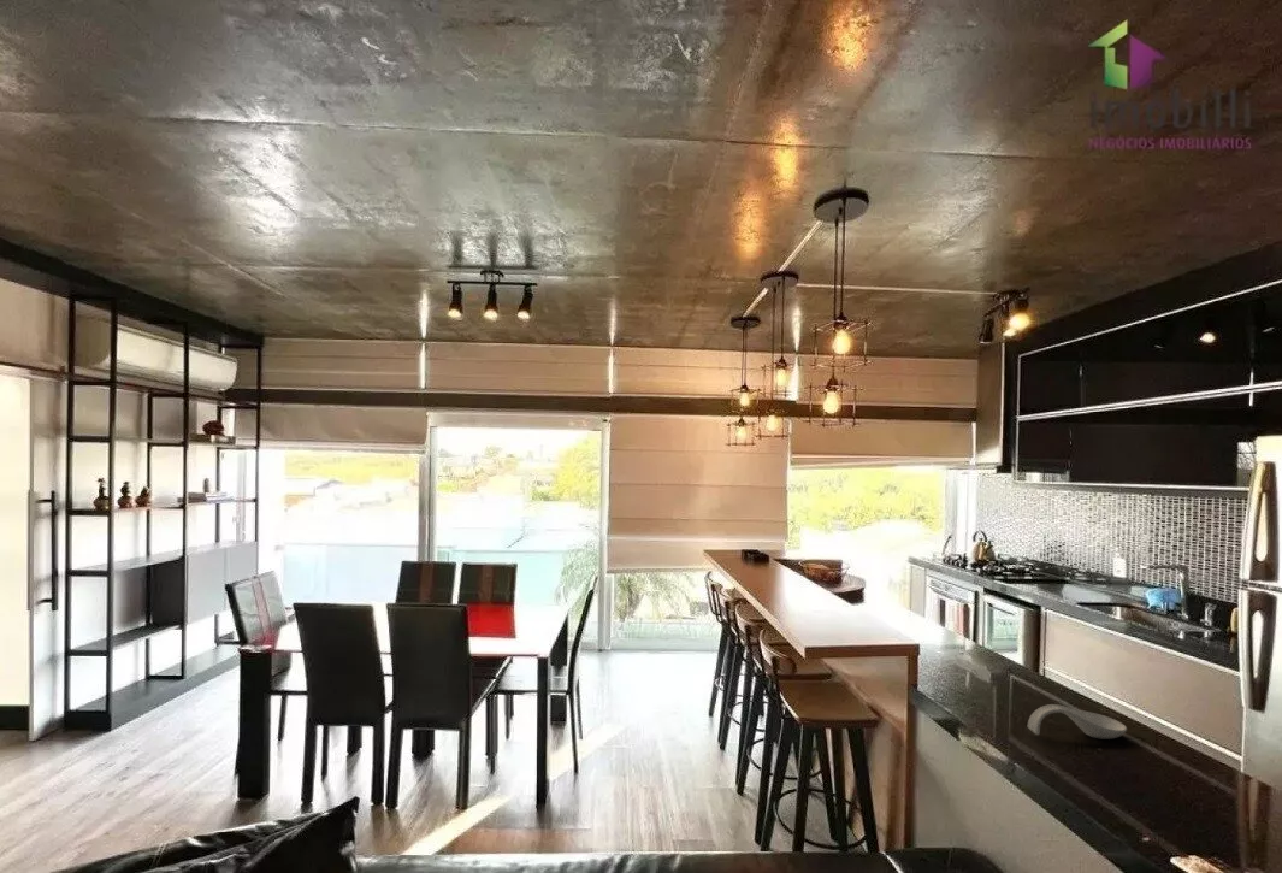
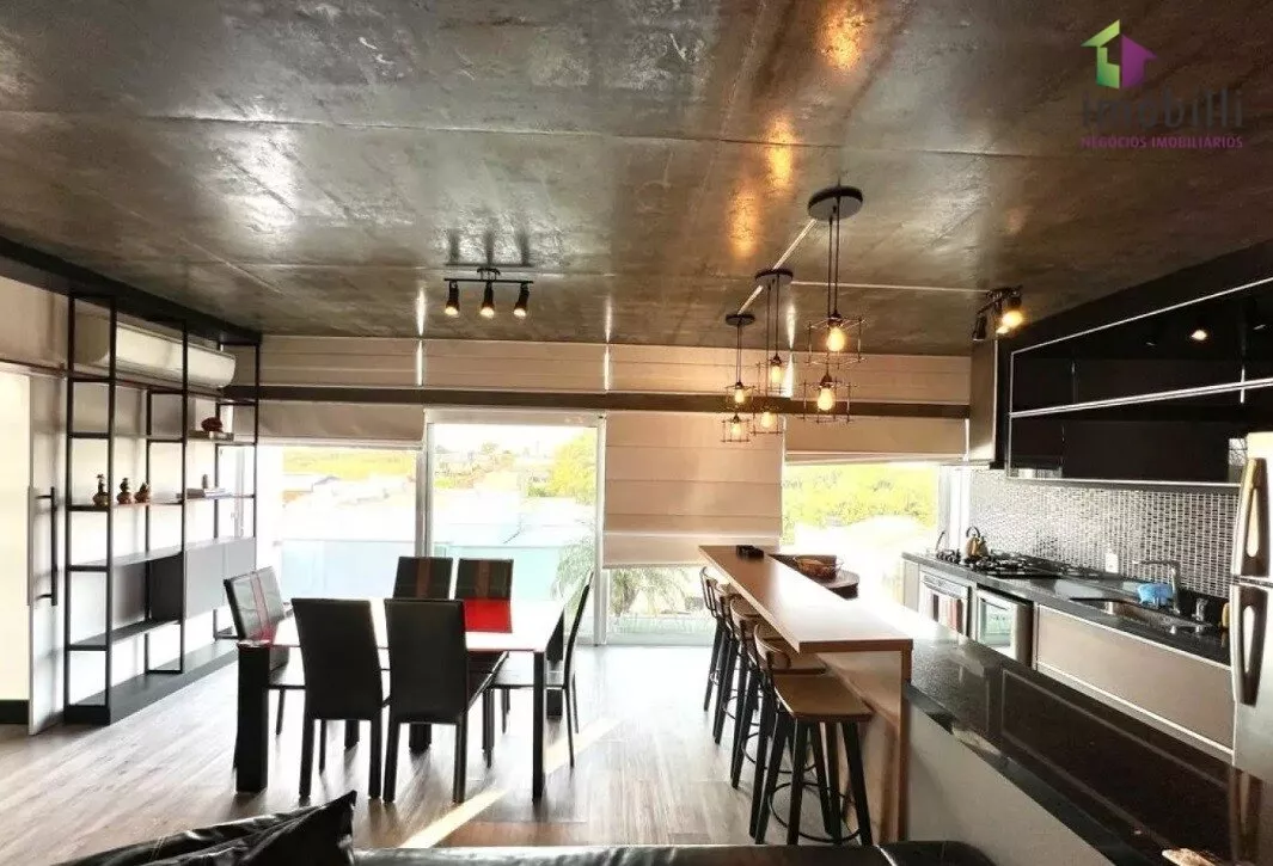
- spoon rest [1027,703,1128,741]
